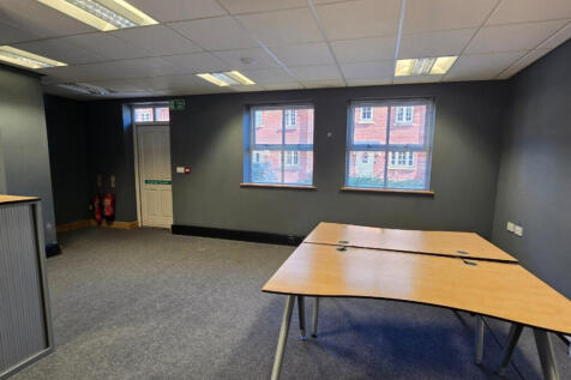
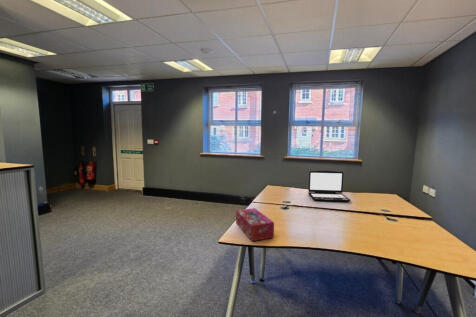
+ laptop [307,170,352,202]
+ tissue box [235,207,275,242]
